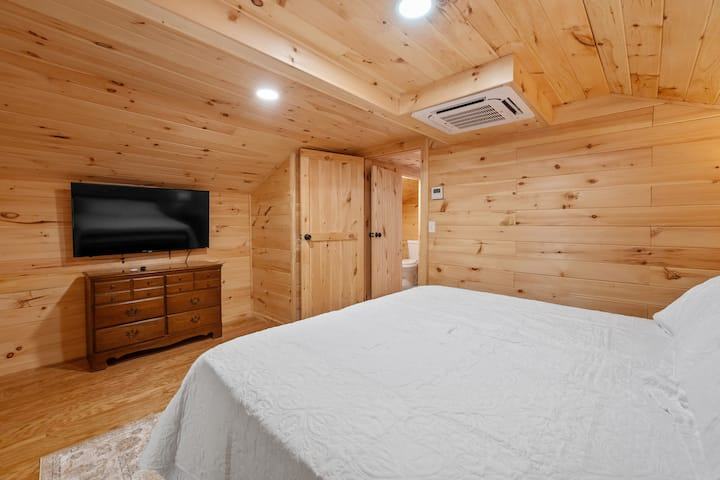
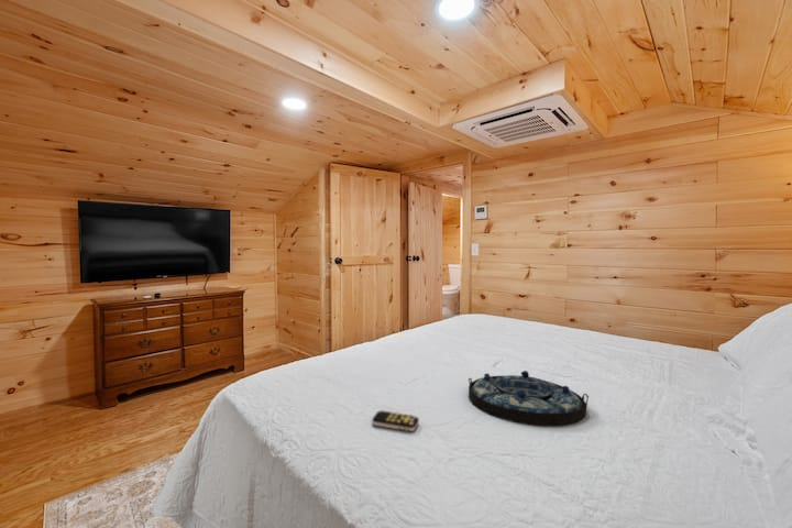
+ remote control [371,409,420,432]
+ serving tray [468,370,590,428]
